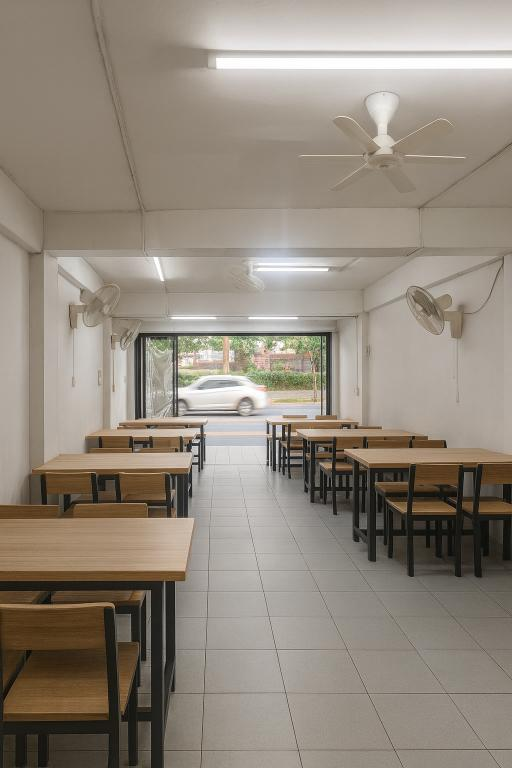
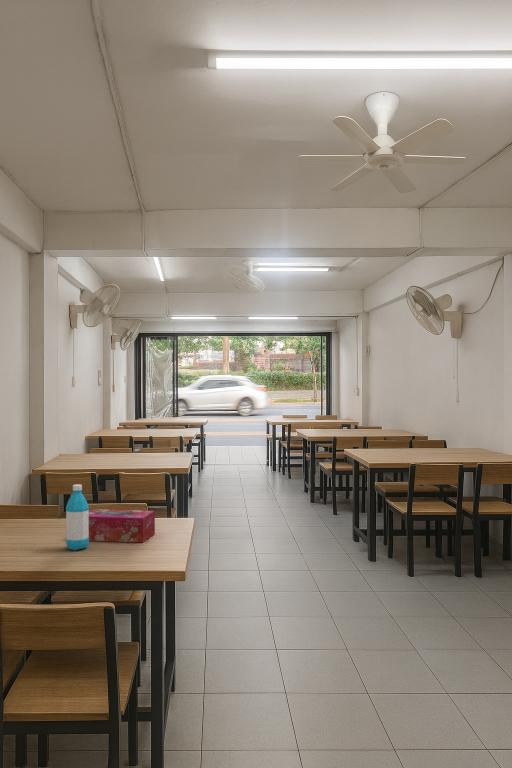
+ water bottle [65,483,90,551]
+ tissue box [89,508,156,543]
